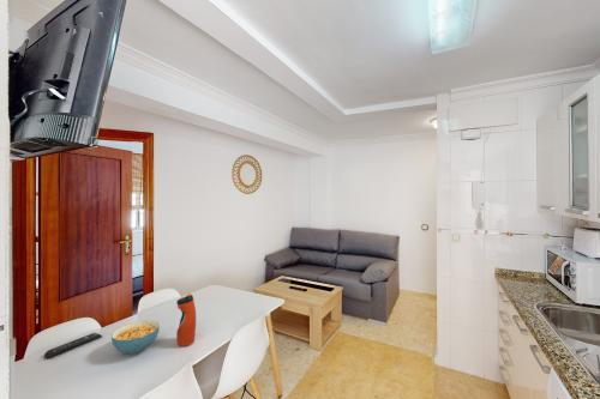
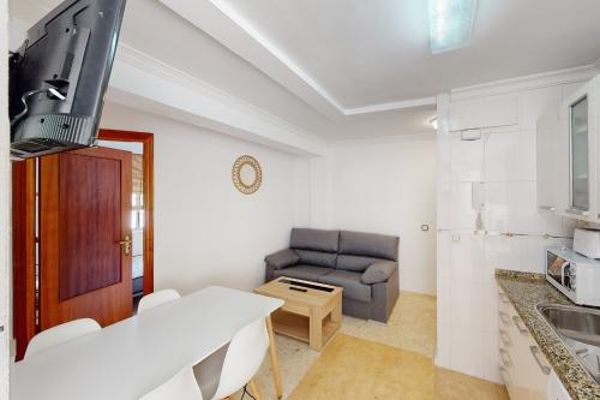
- water bottle [175,291,197,347]
- remote control [43,332,103,359]
- cereal bowl [110,320,161,355]
